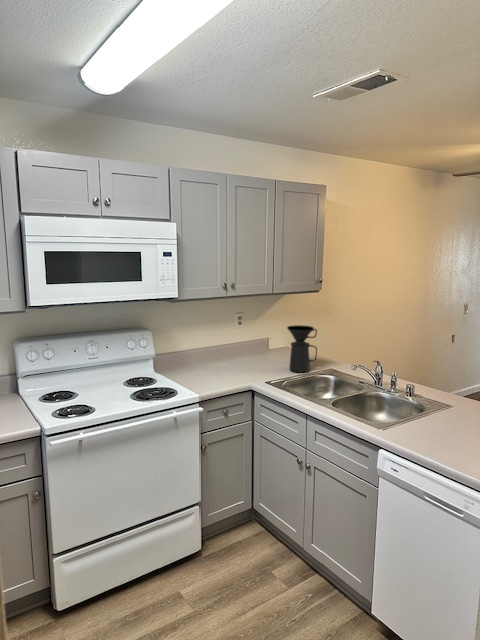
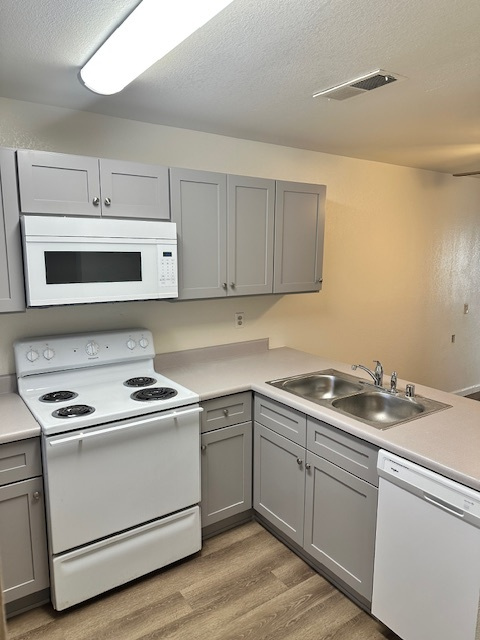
- coffee maker [286,324,318,373]
